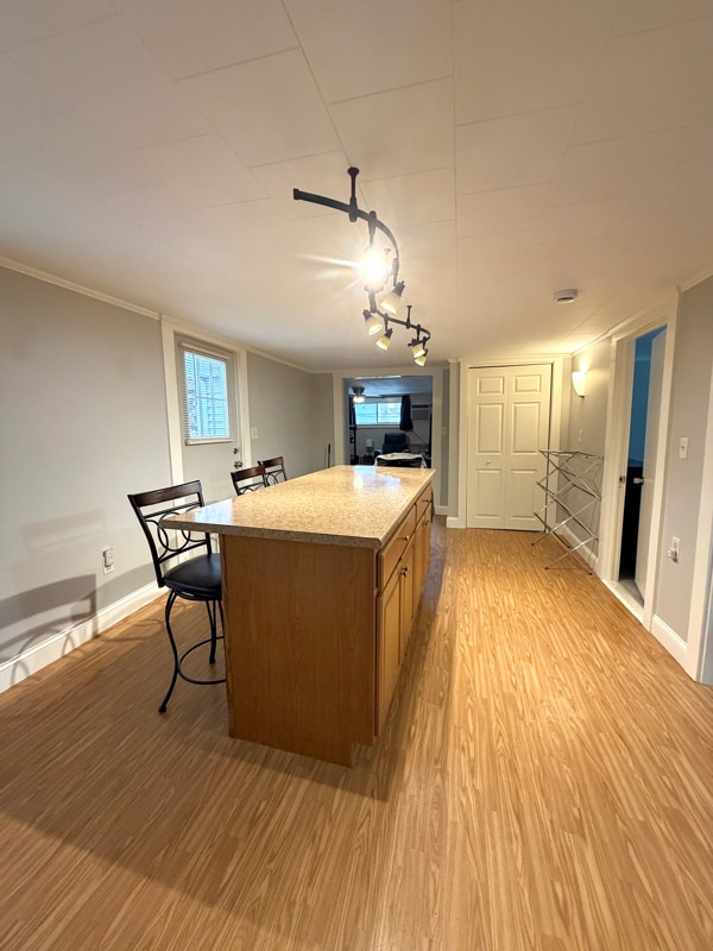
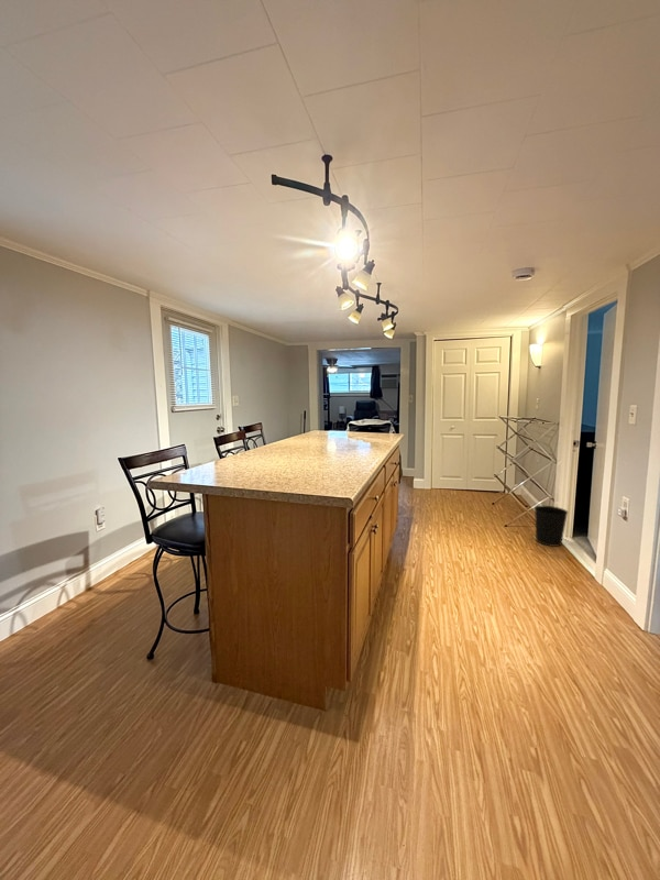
+ wastebasket [534,505,569,548]
